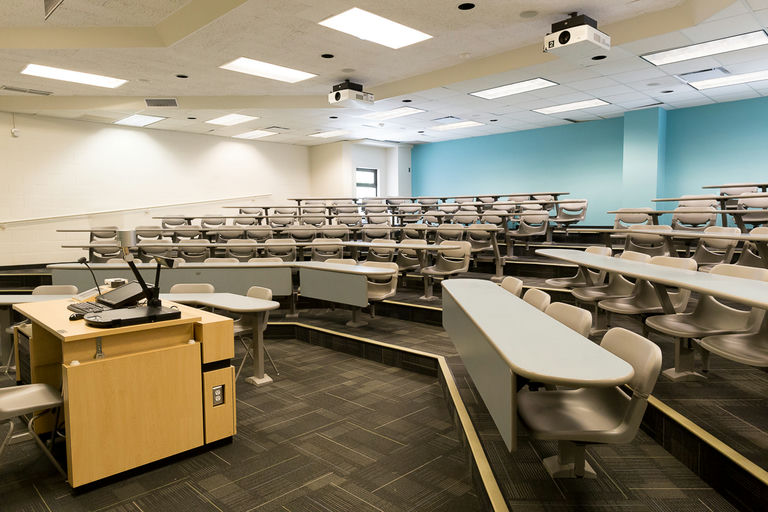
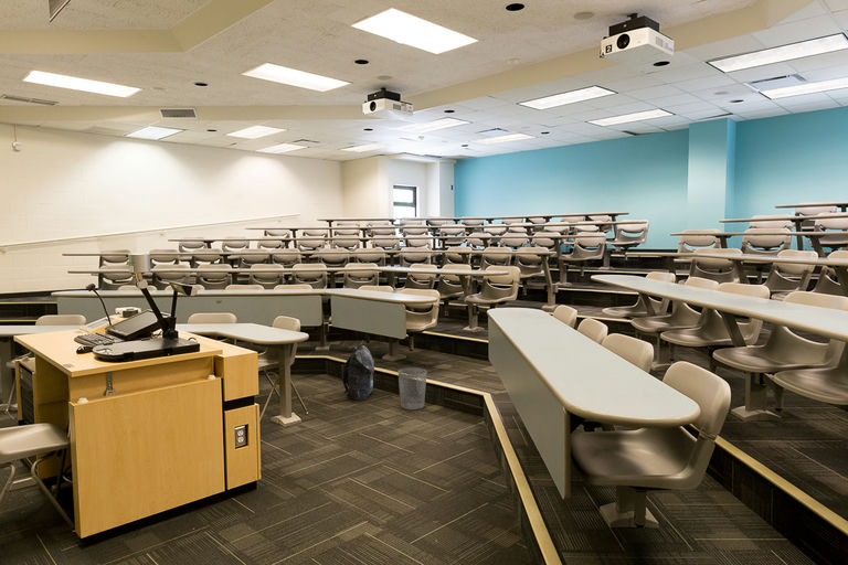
+ wastebasket [398,366,428,411]
+ backpack [341,344,375,402]
